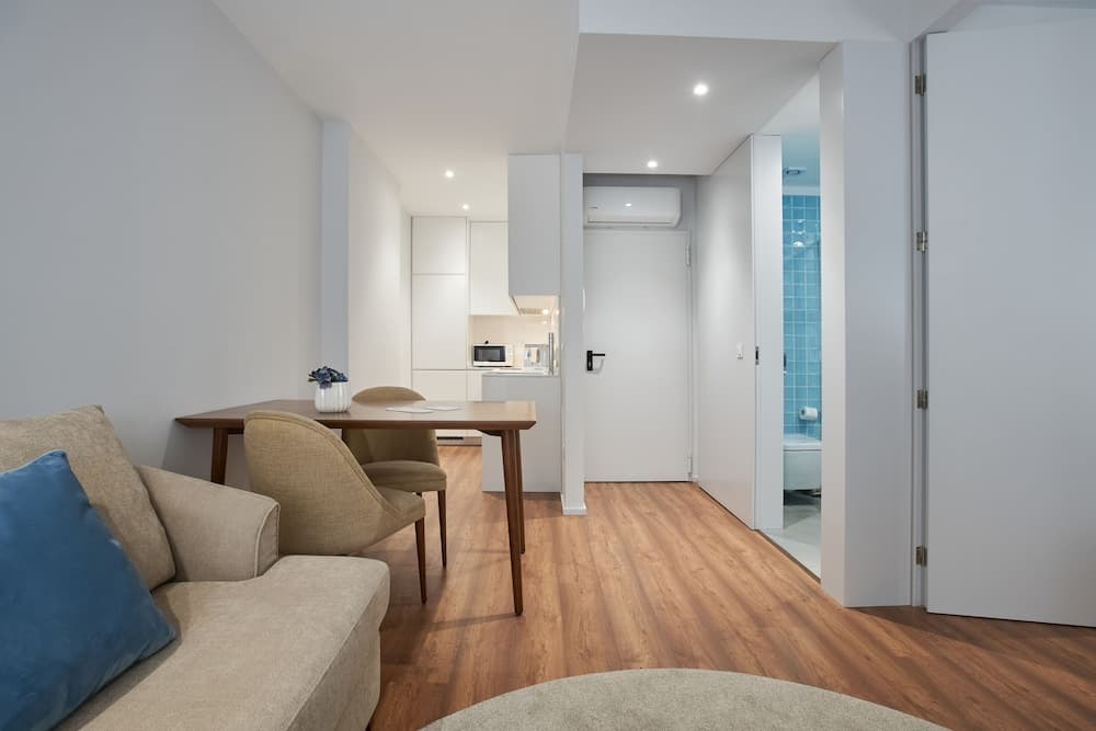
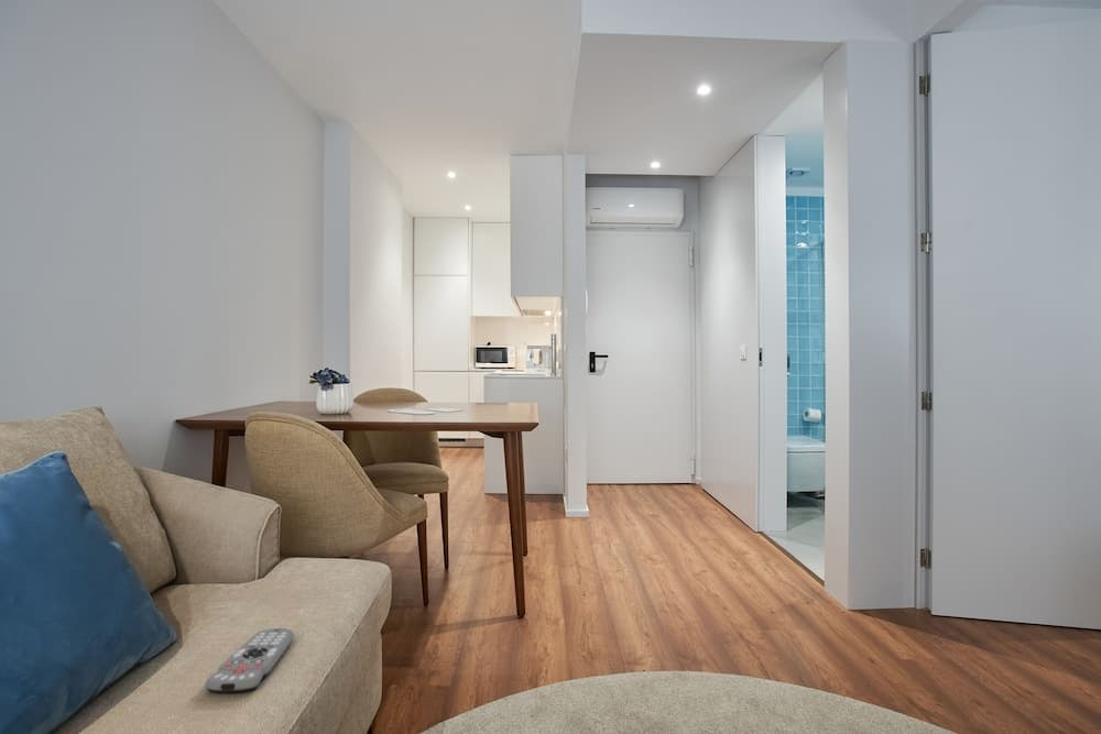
+ remote control [204,627,295,693]
